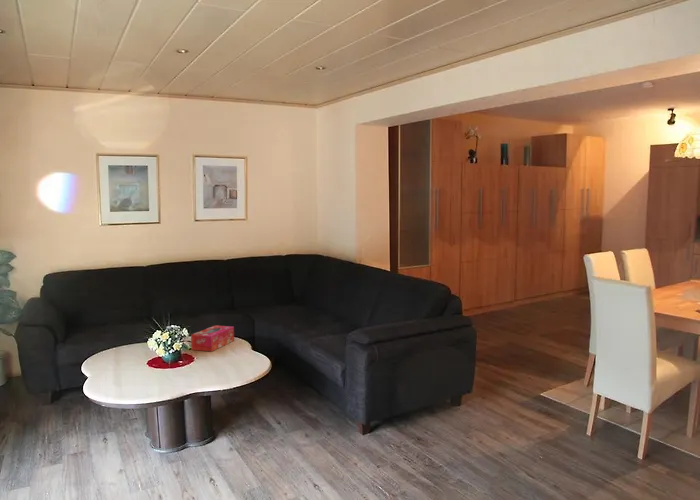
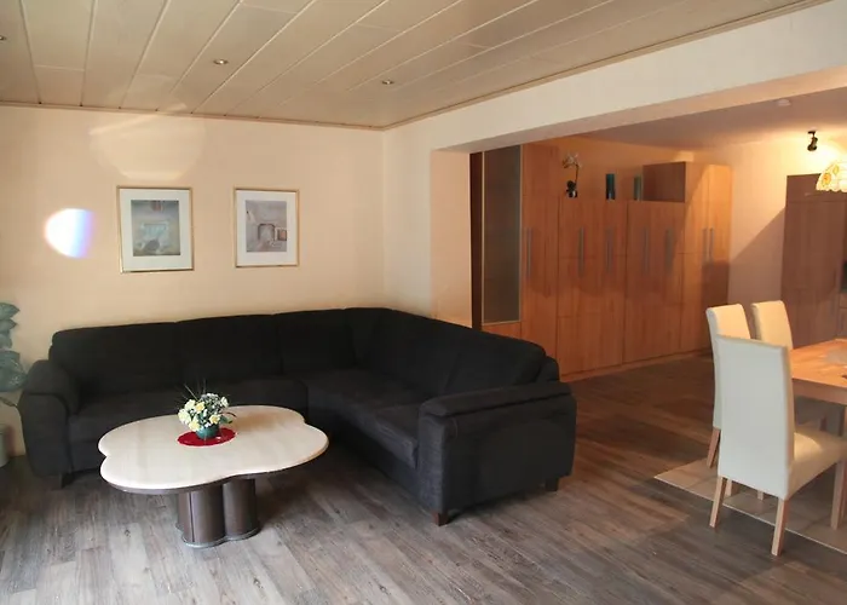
- tissue box [190,324,235,352]
